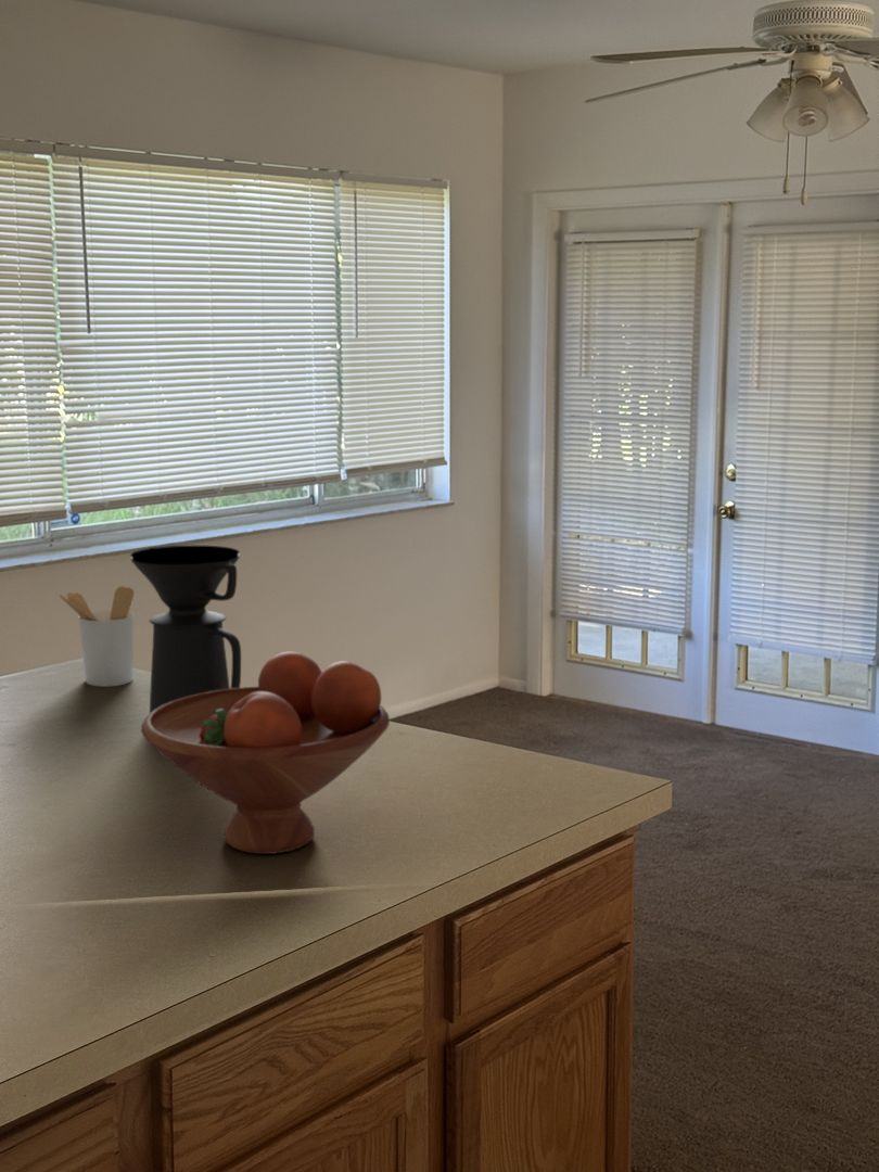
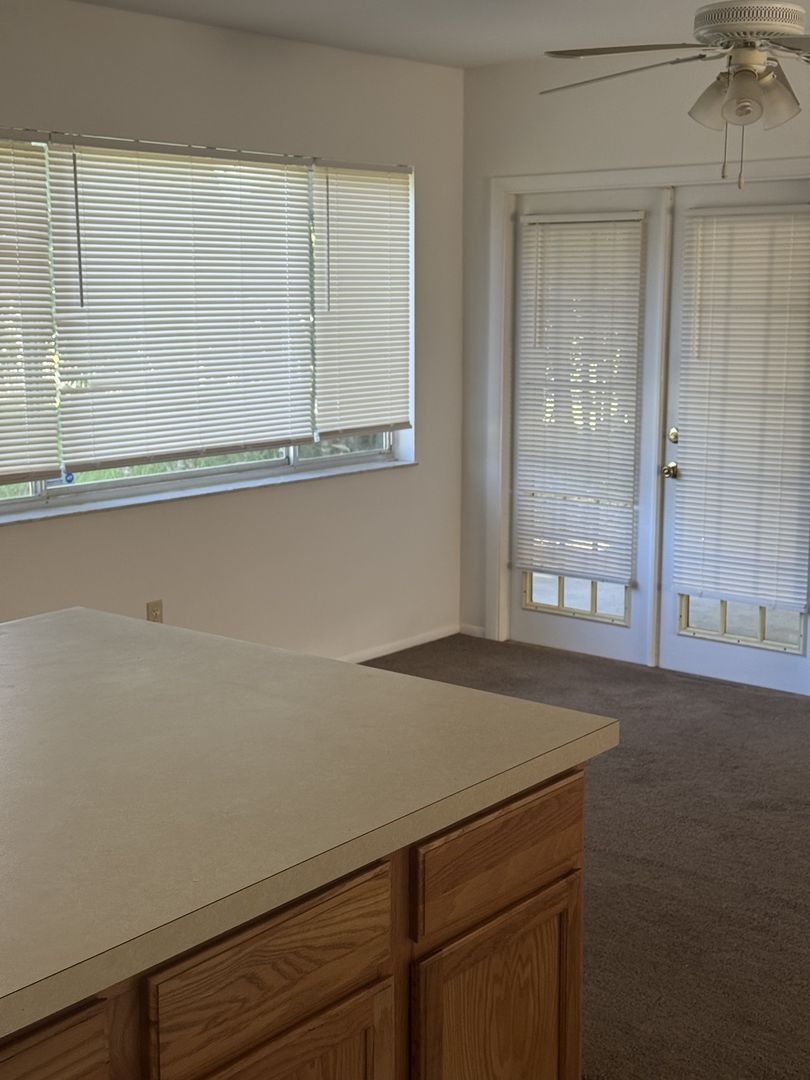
- fruit bowl [140,650,391,855]
- utensil holder [54,585,136,688]
- coffee maker [129,545,242,714]
